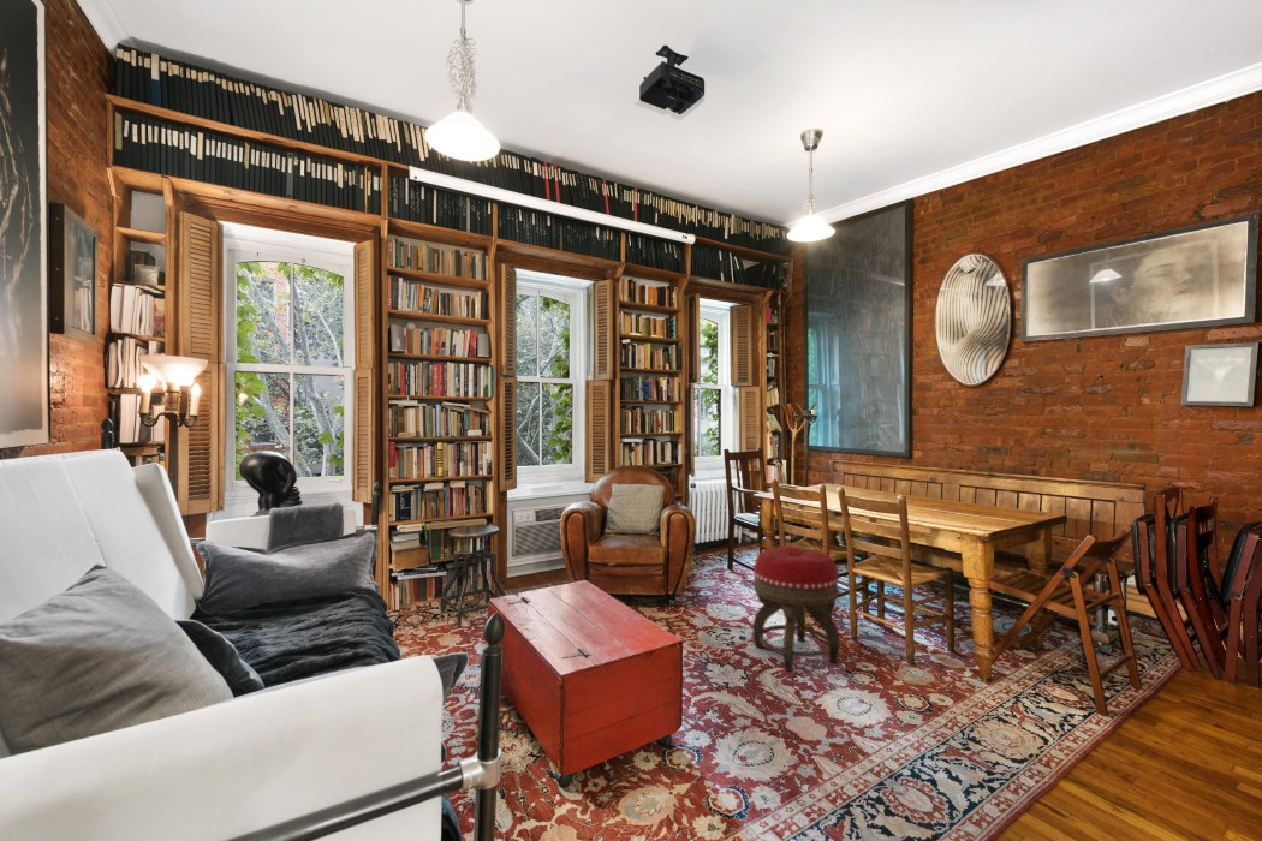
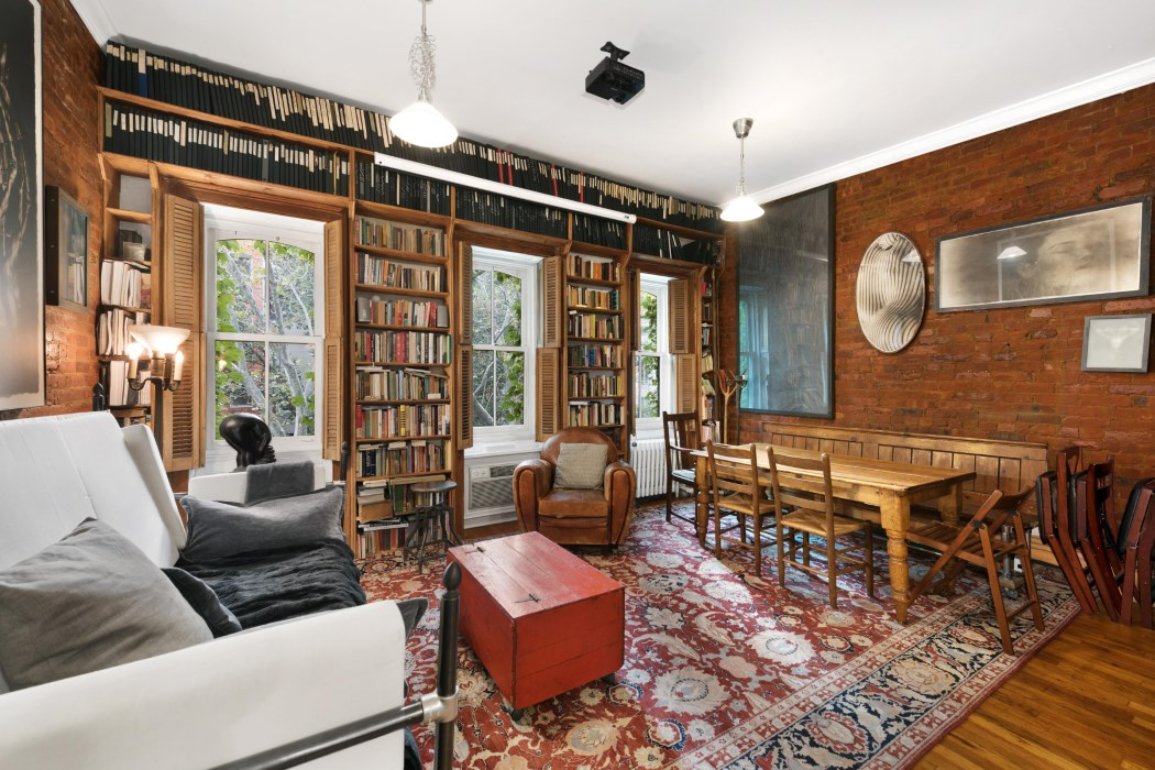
- footstool [751,544,841,672]
